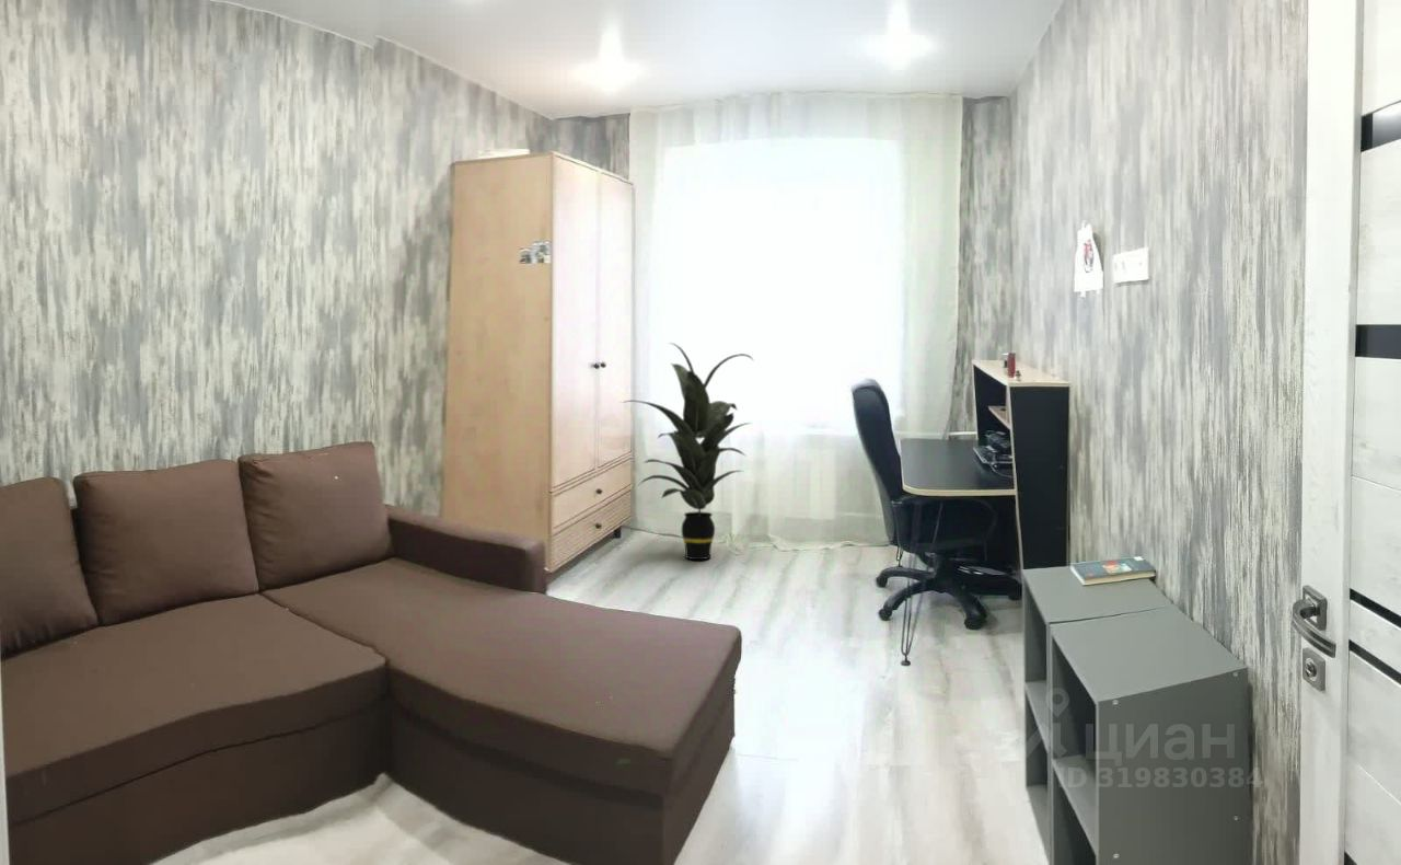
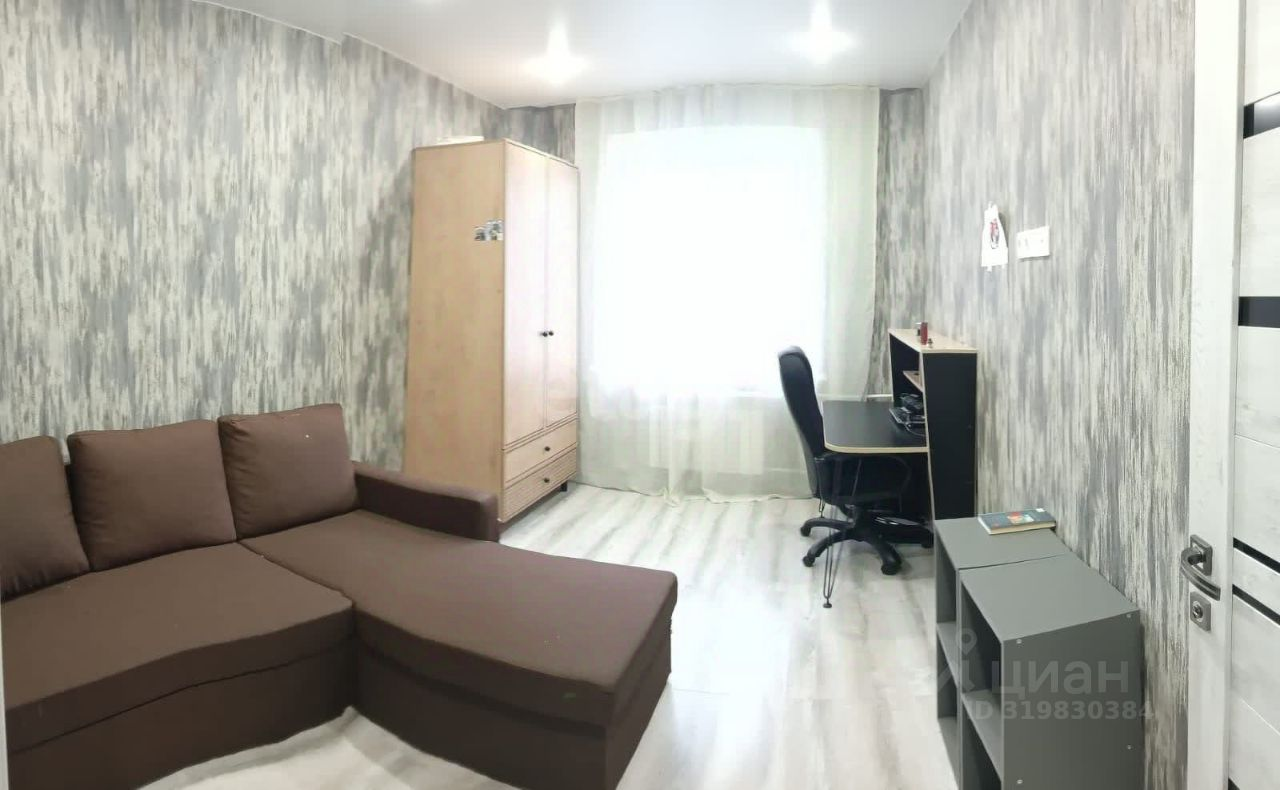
- indoor plant [621,342,755,561]
